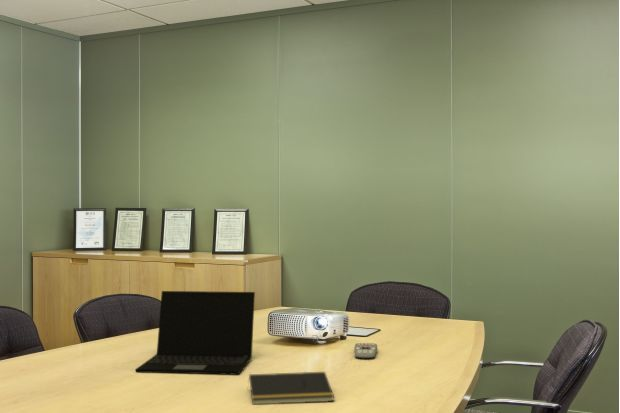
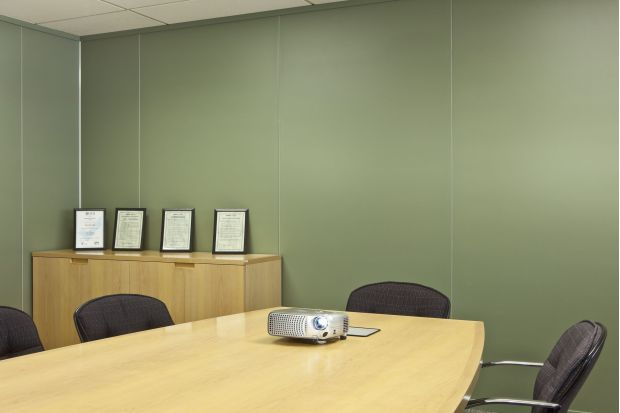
- notepad [246,371,335,406]
- remote control [353,342,378,360]
- laptop [135,290,256,376]
